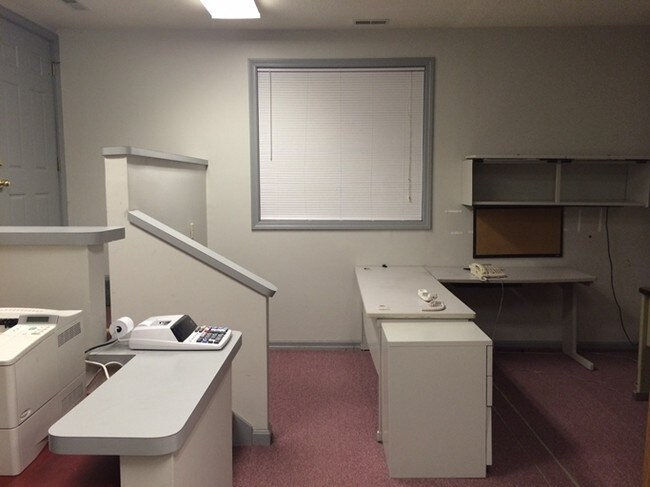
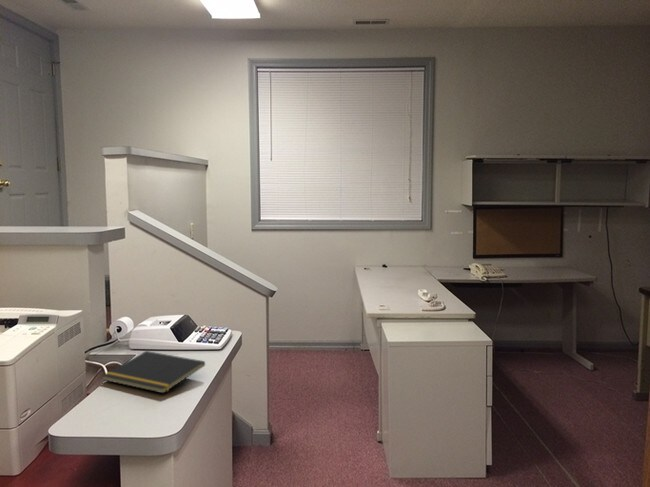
+ notepad [102,350,206,394]
